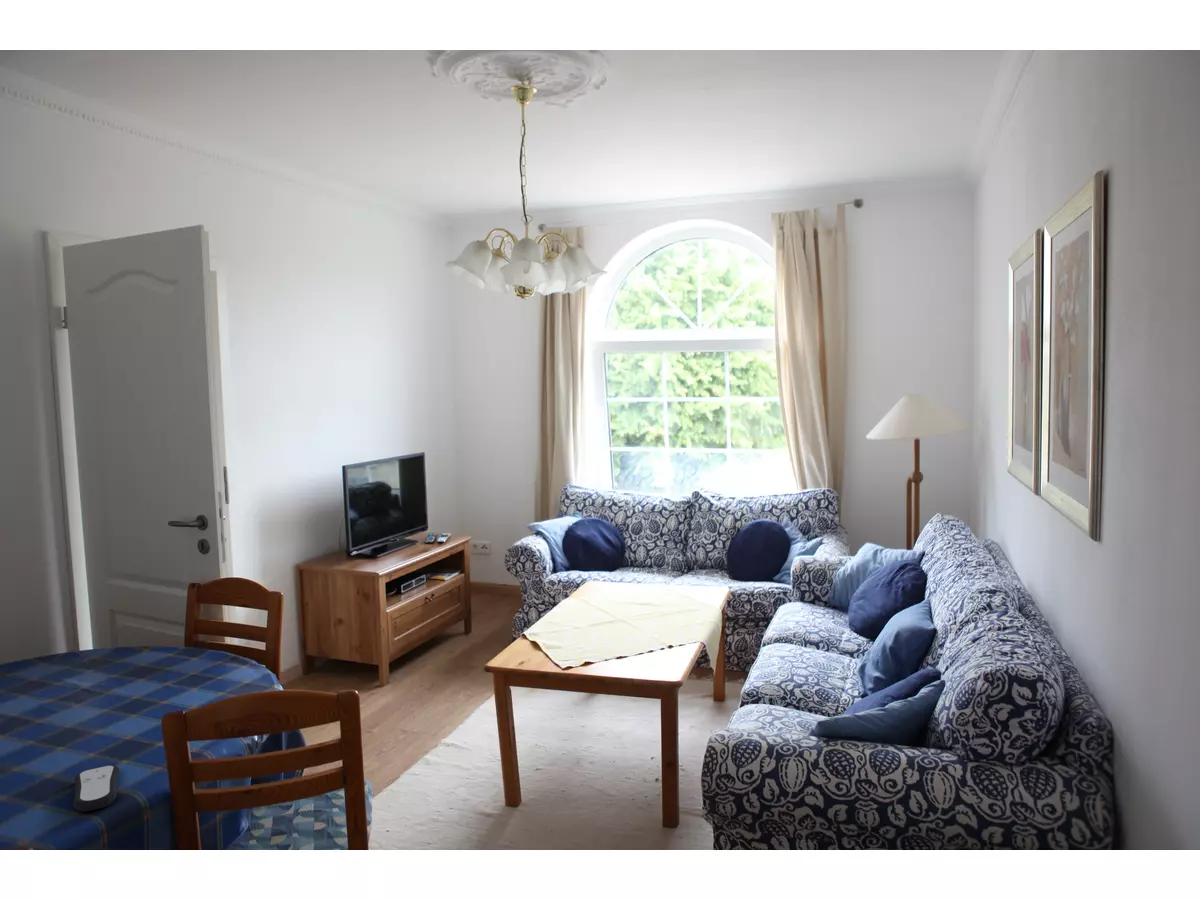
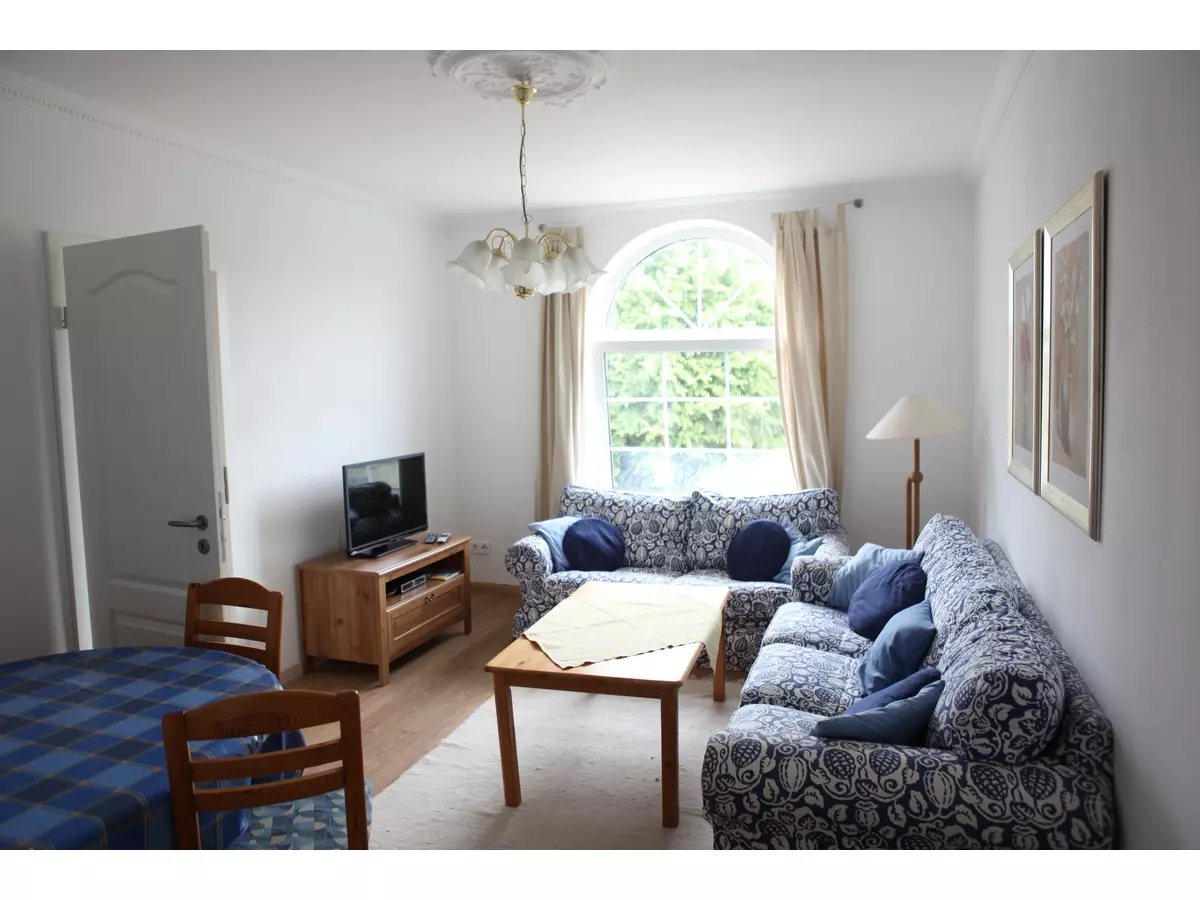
- remote control [72,764,120,812]
